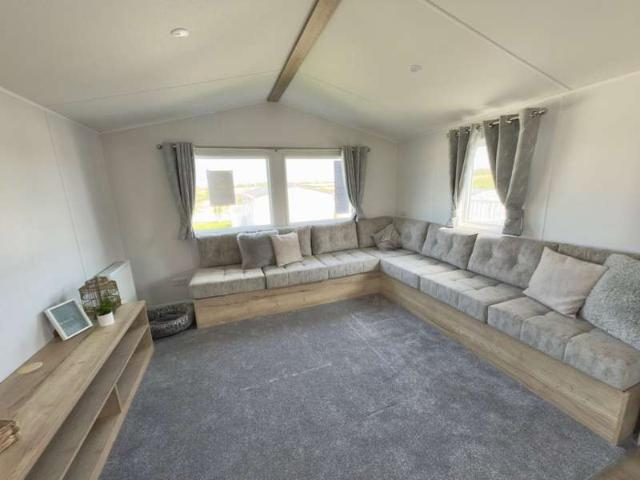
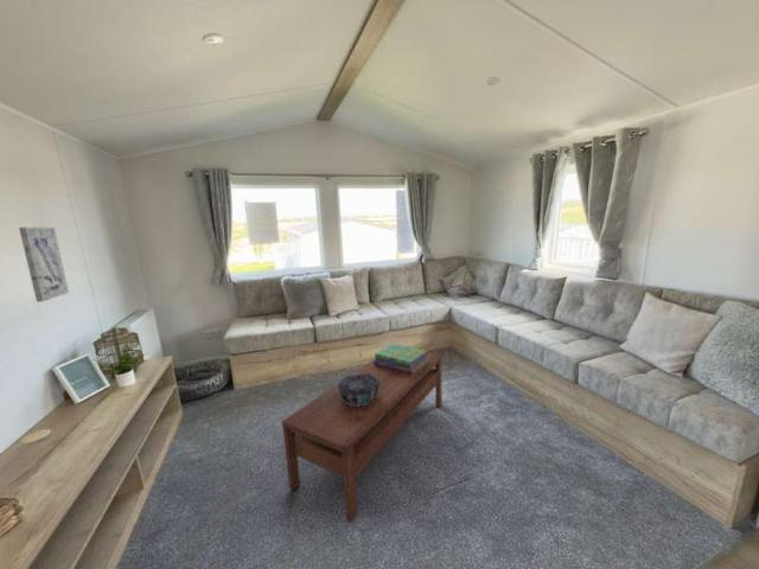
+ decorative bowl [337,373,381,407]
+ wall art [18,226,70,303]
+ coffee table [281,352,444,523]
+ stack of books [372,343,428,375]
